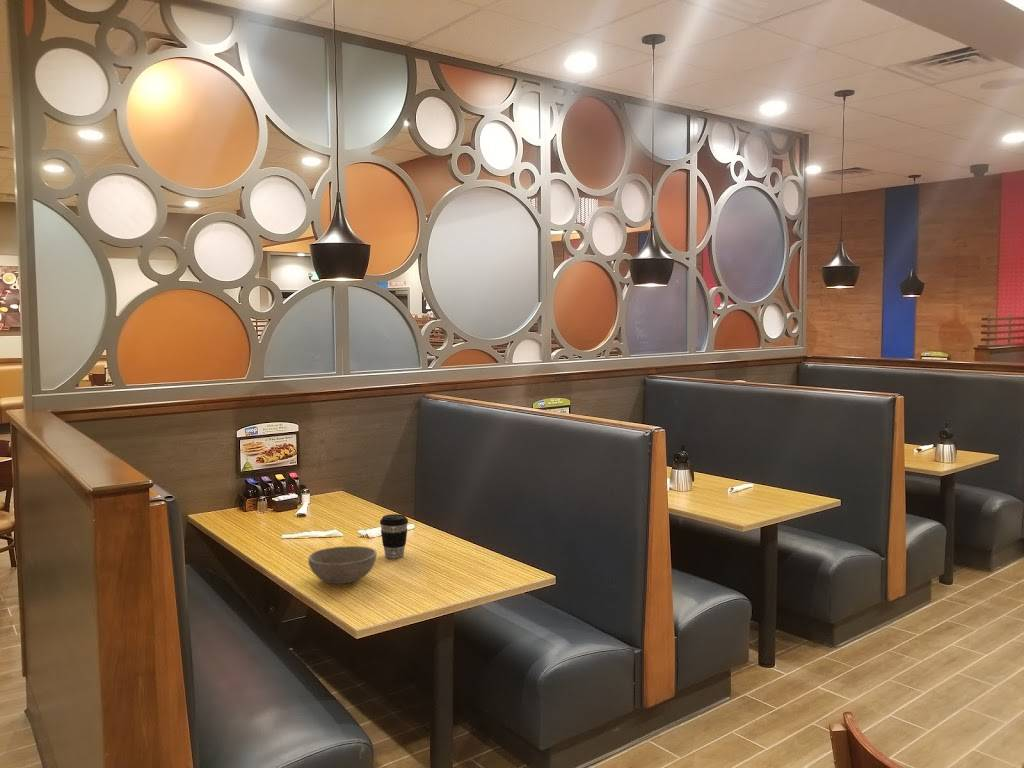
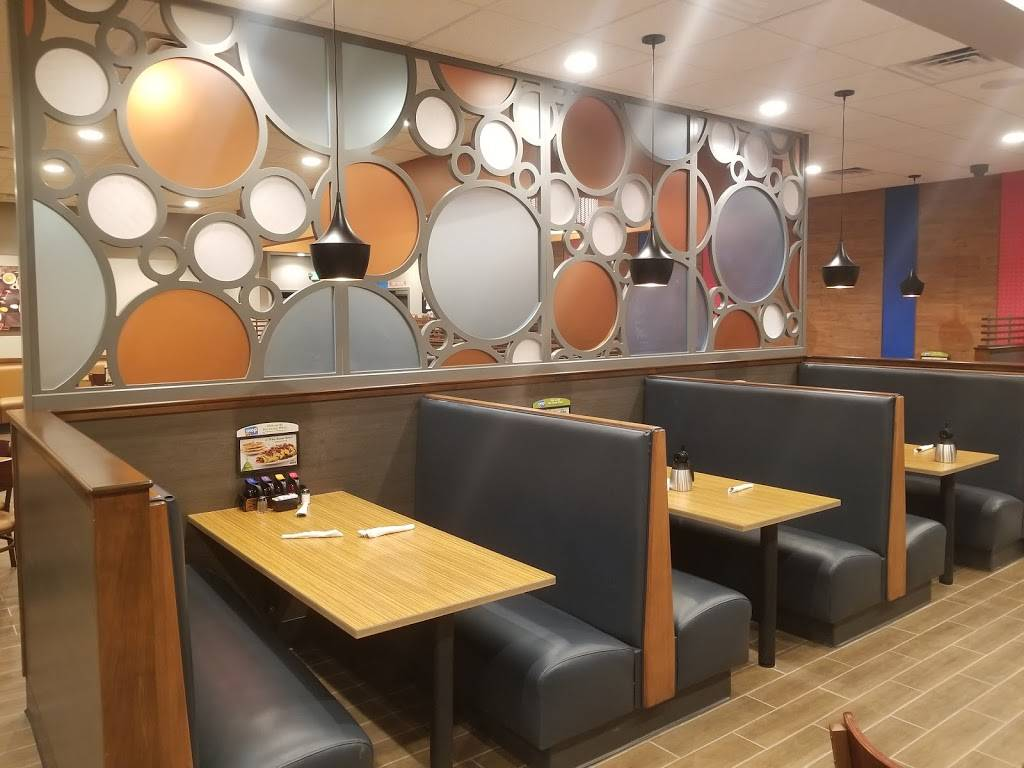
- coffee cup [379,513,409,559]
- bowl [307,545,378,585]
